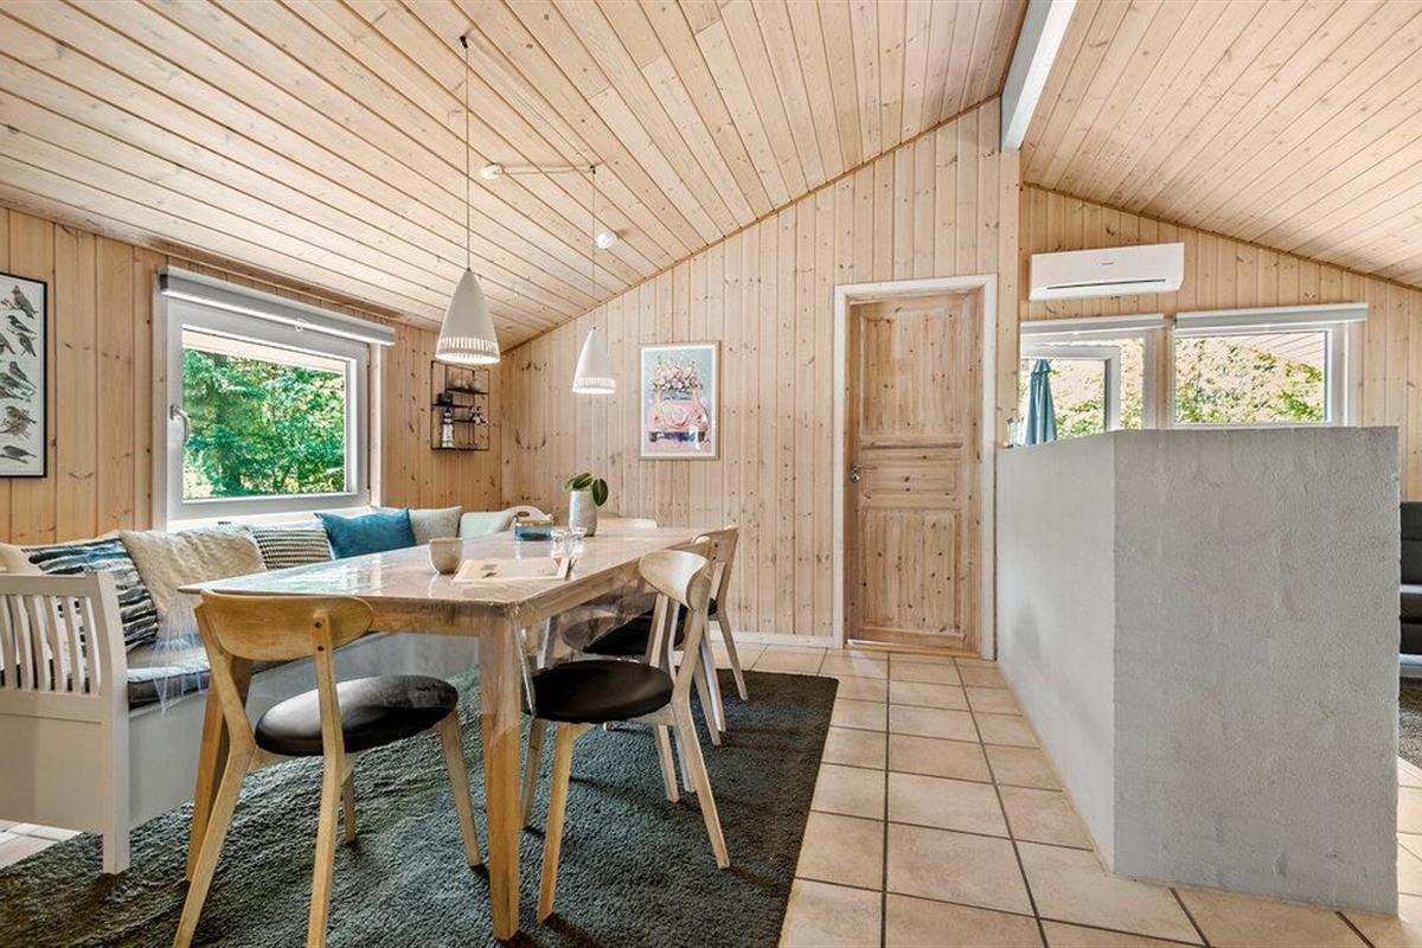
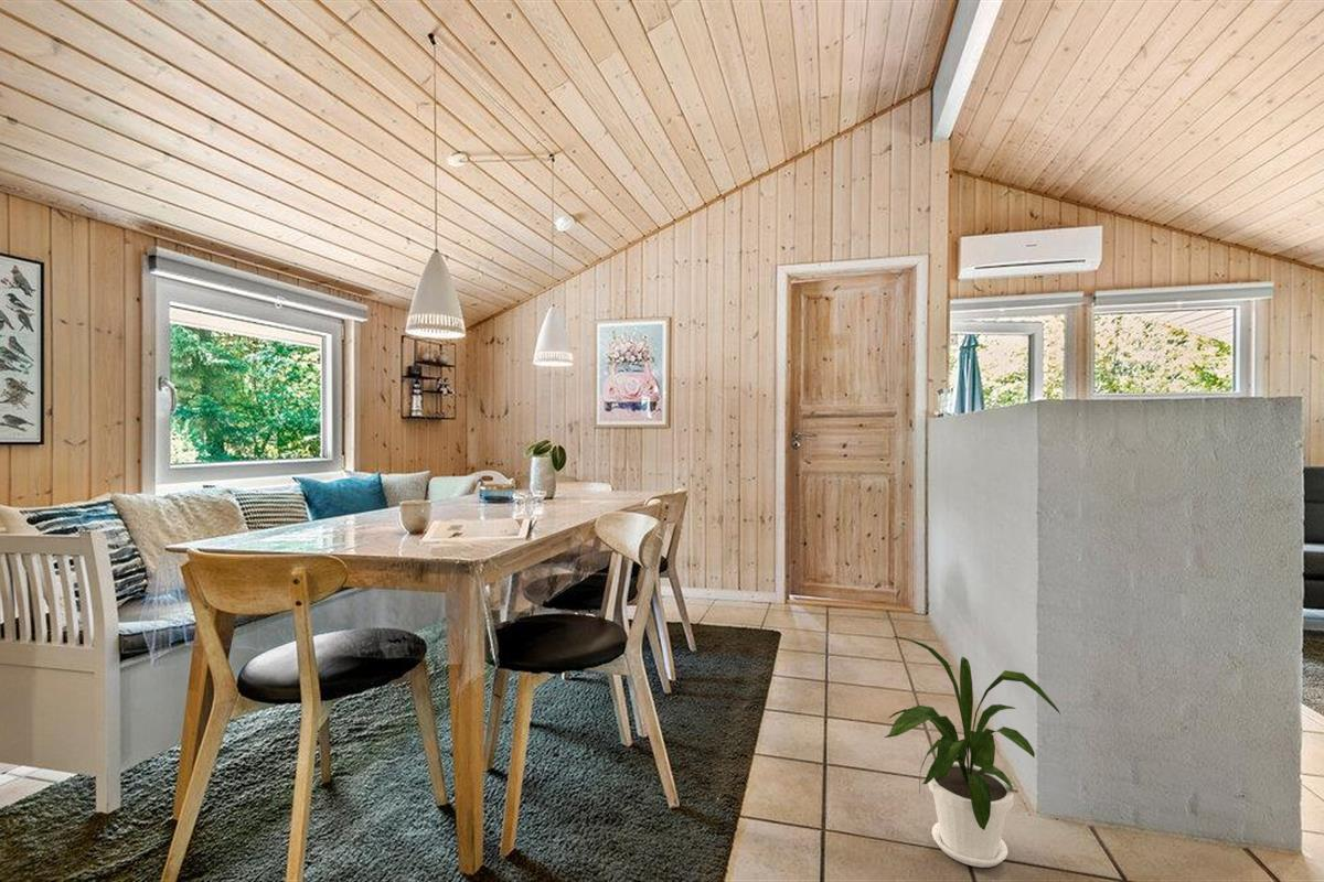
+ house plant [884,635,1061,869]
